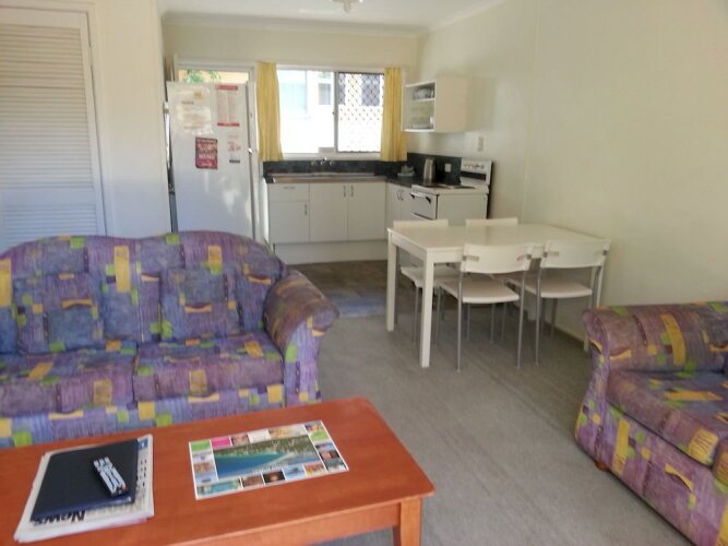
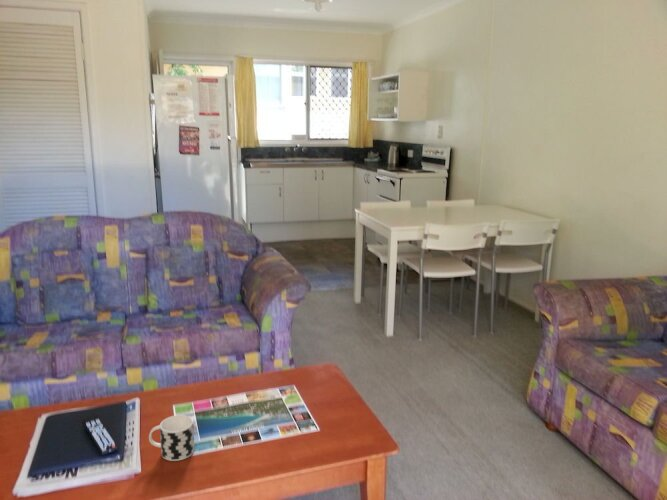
+ cup [148,414,195,462]
